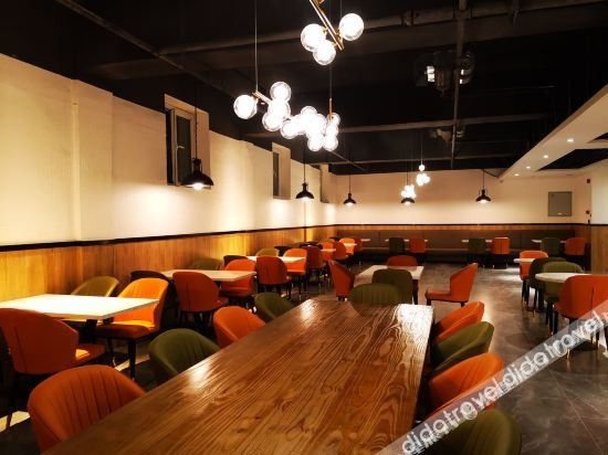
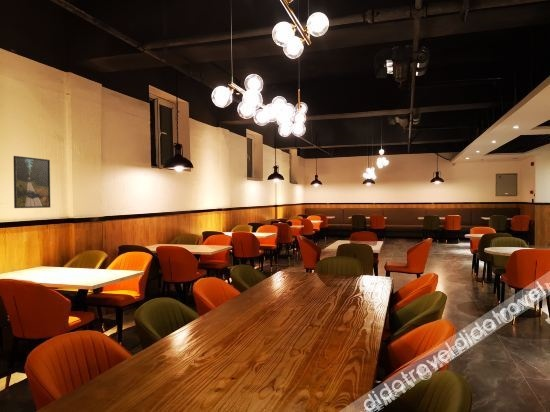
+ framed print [13,155,51,209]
